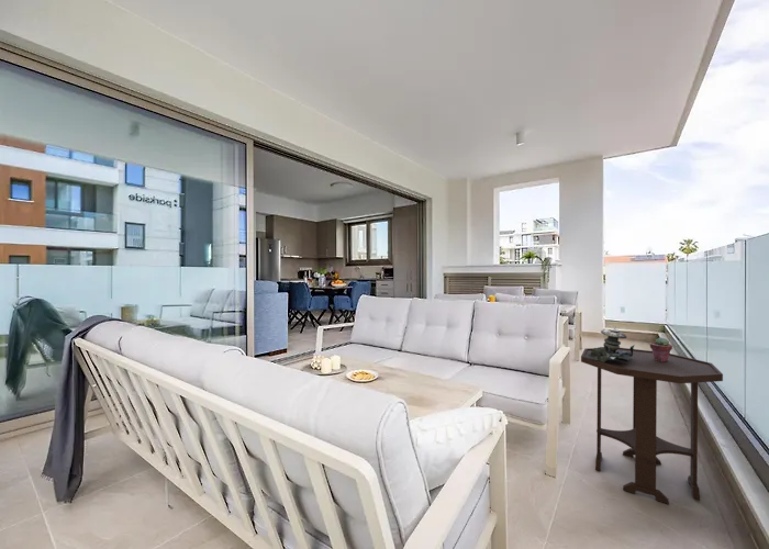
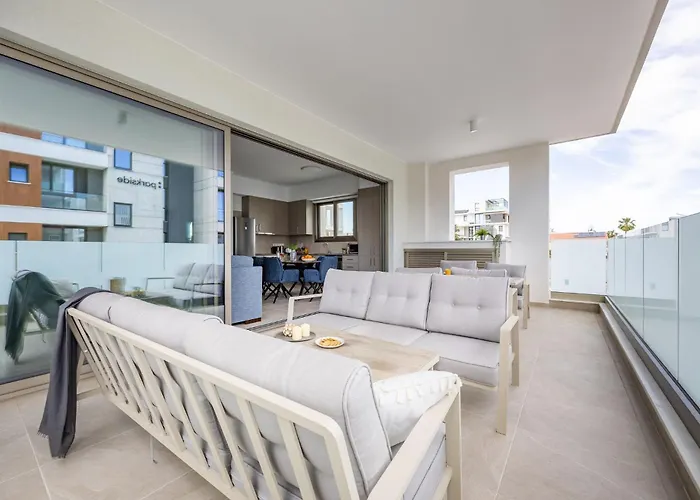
- potted succulent [649,336,673,361]
- lantern [586,325,635,362]
- side table [580,347,724,505]
